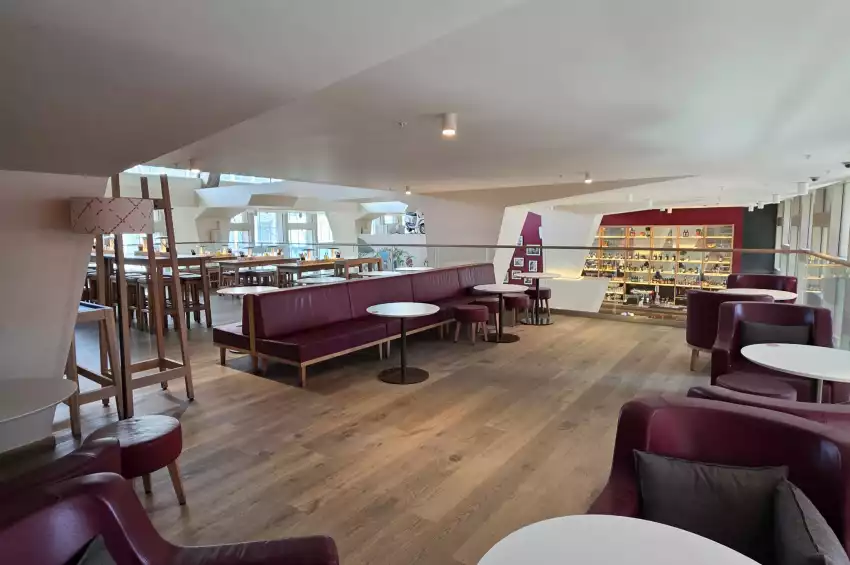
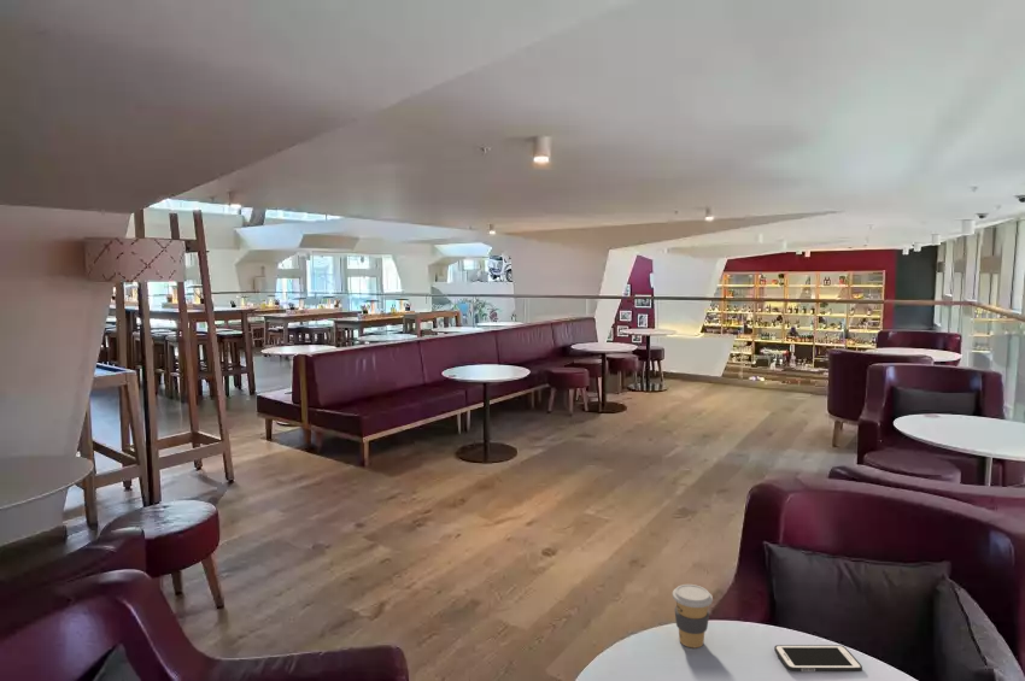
+ coffee cup [672,583,714,648]
+ cell phone [773,644,863,673]
